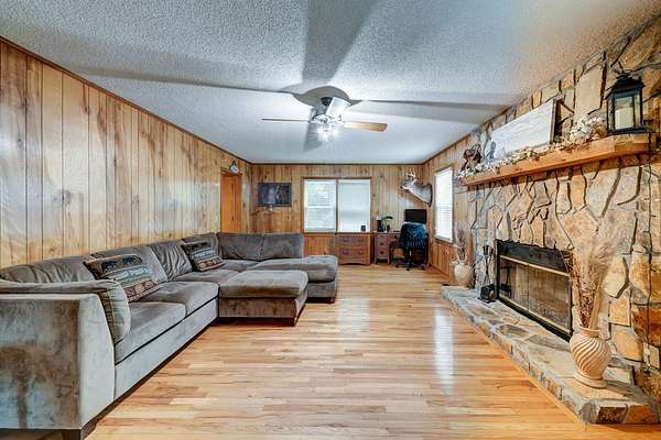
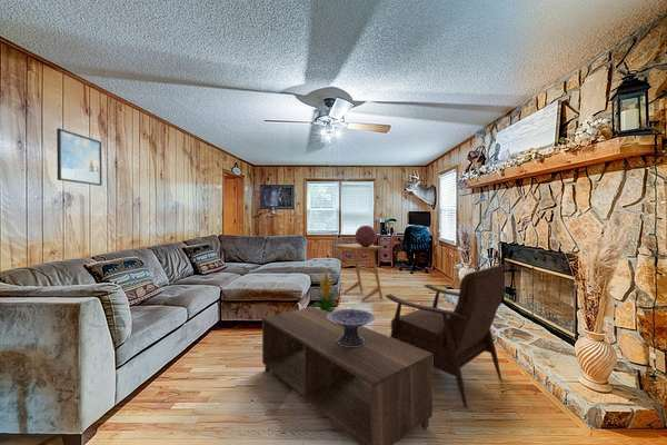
+ armchair [385,264,506,409]
+ coffee table [261,306,434,445]
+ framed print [56,128,103,187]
+ side table [332,243,384,301]
+ decorative globe [355,225,378,247]
+ decorative bowl [327,308,376,347]
+ indoor plant [309,268,339,314]
